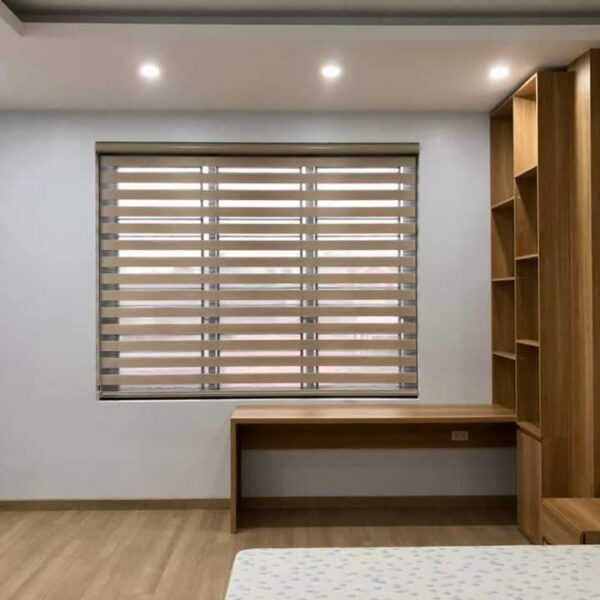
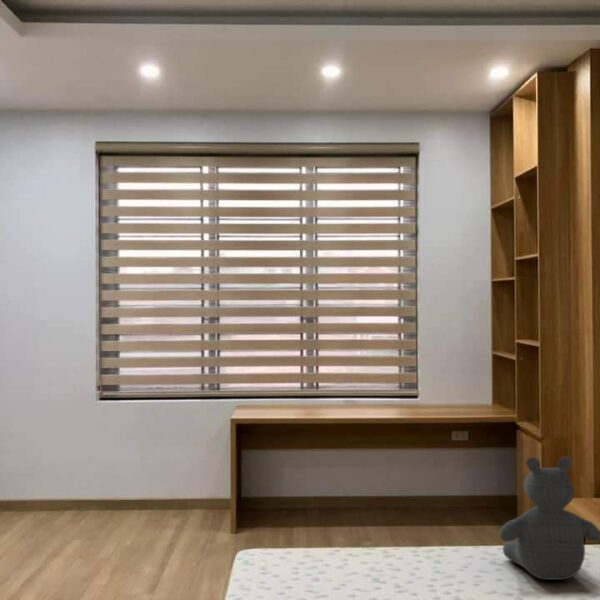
+ teddy bear [498,456,600,581]
